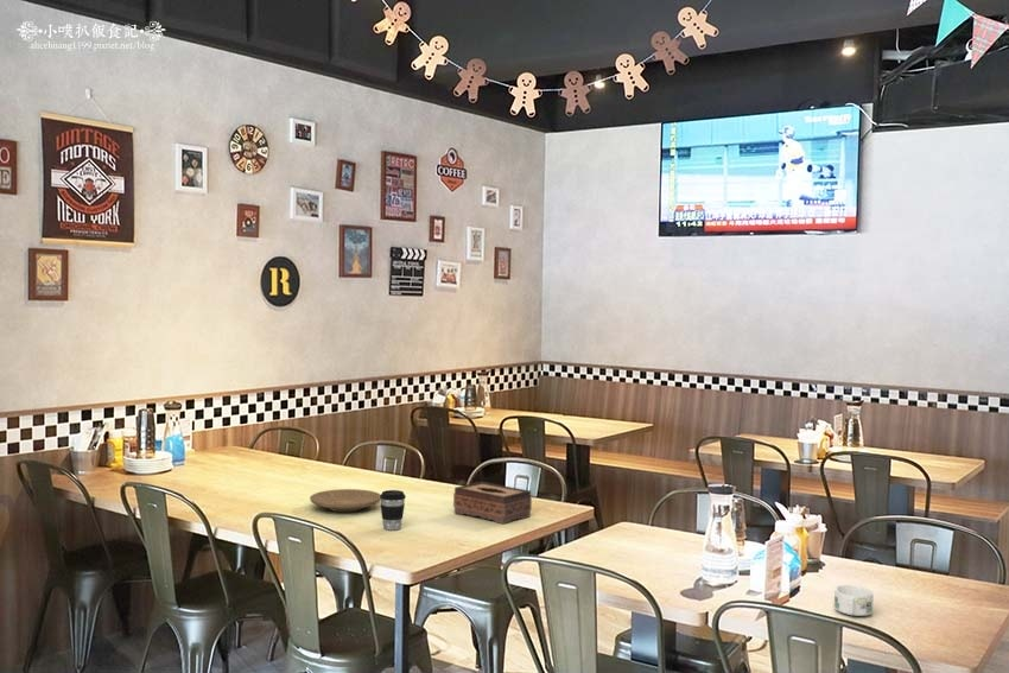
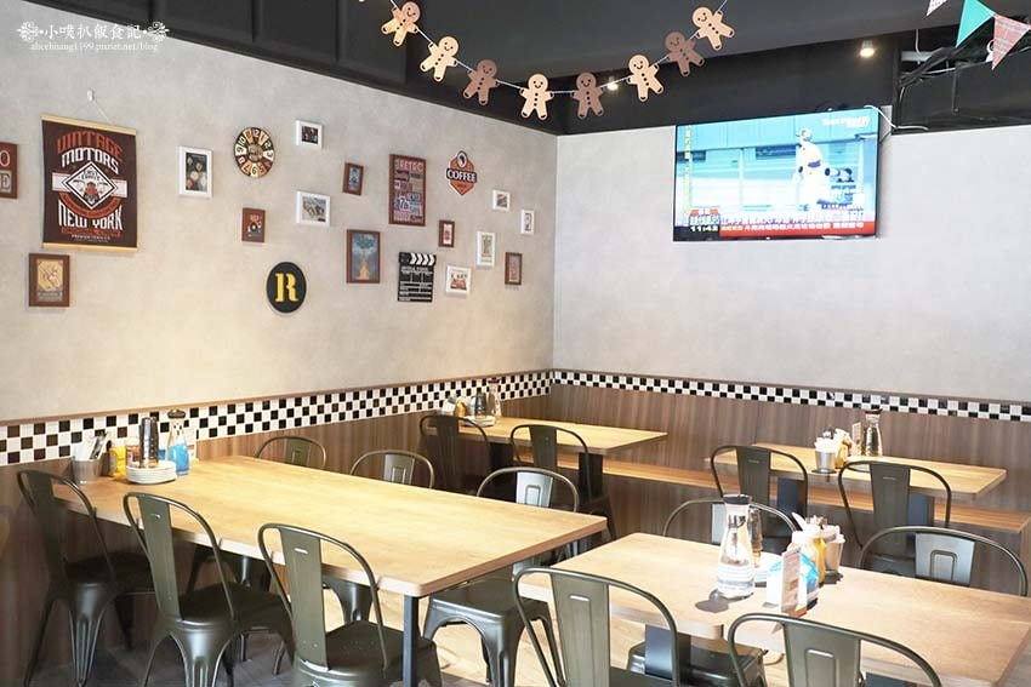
- plate [309,488,381,513]
- coffee cup [380,489,407,532]
- mug [833,584,875,617]
- tissue box [452,481,533,525]
